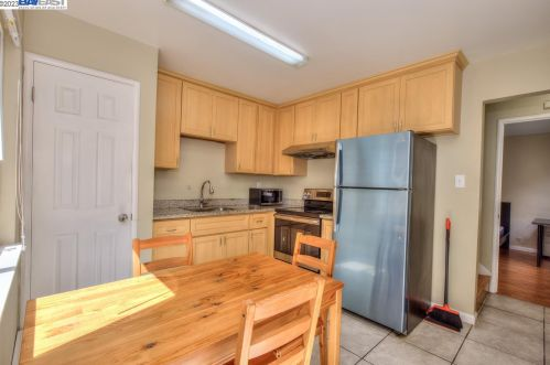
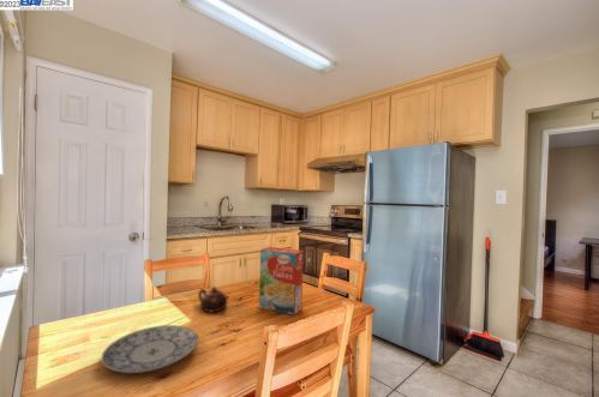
+ plate [100,324,199,374]
+ teapot [197,285,230,313]
+ cereal box [258,246,305,317]
